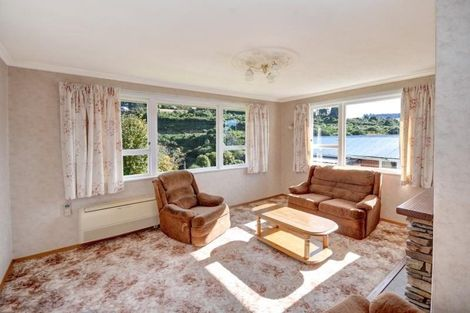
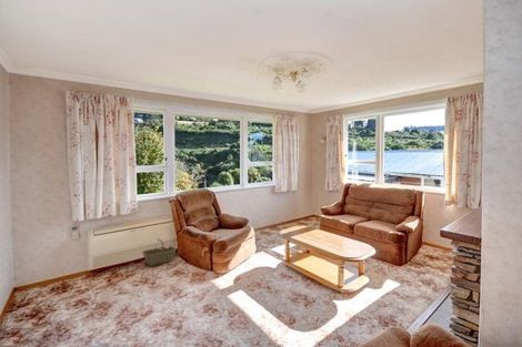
+ basket [141,238,178,267]
